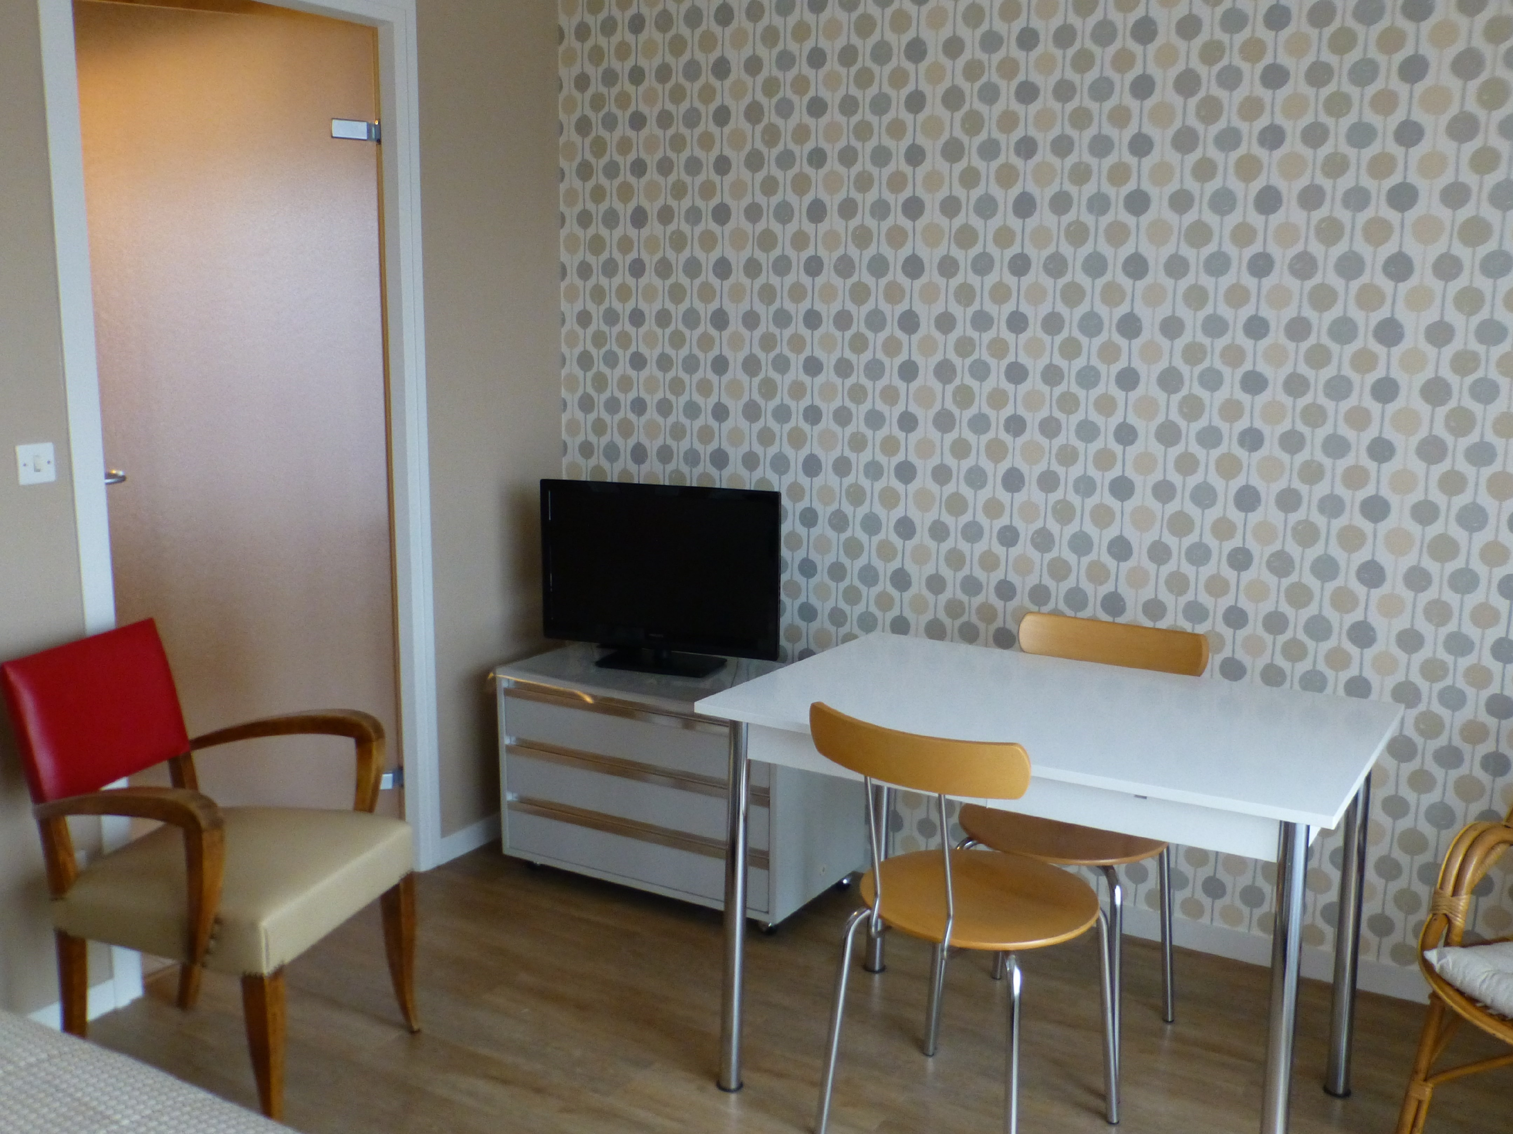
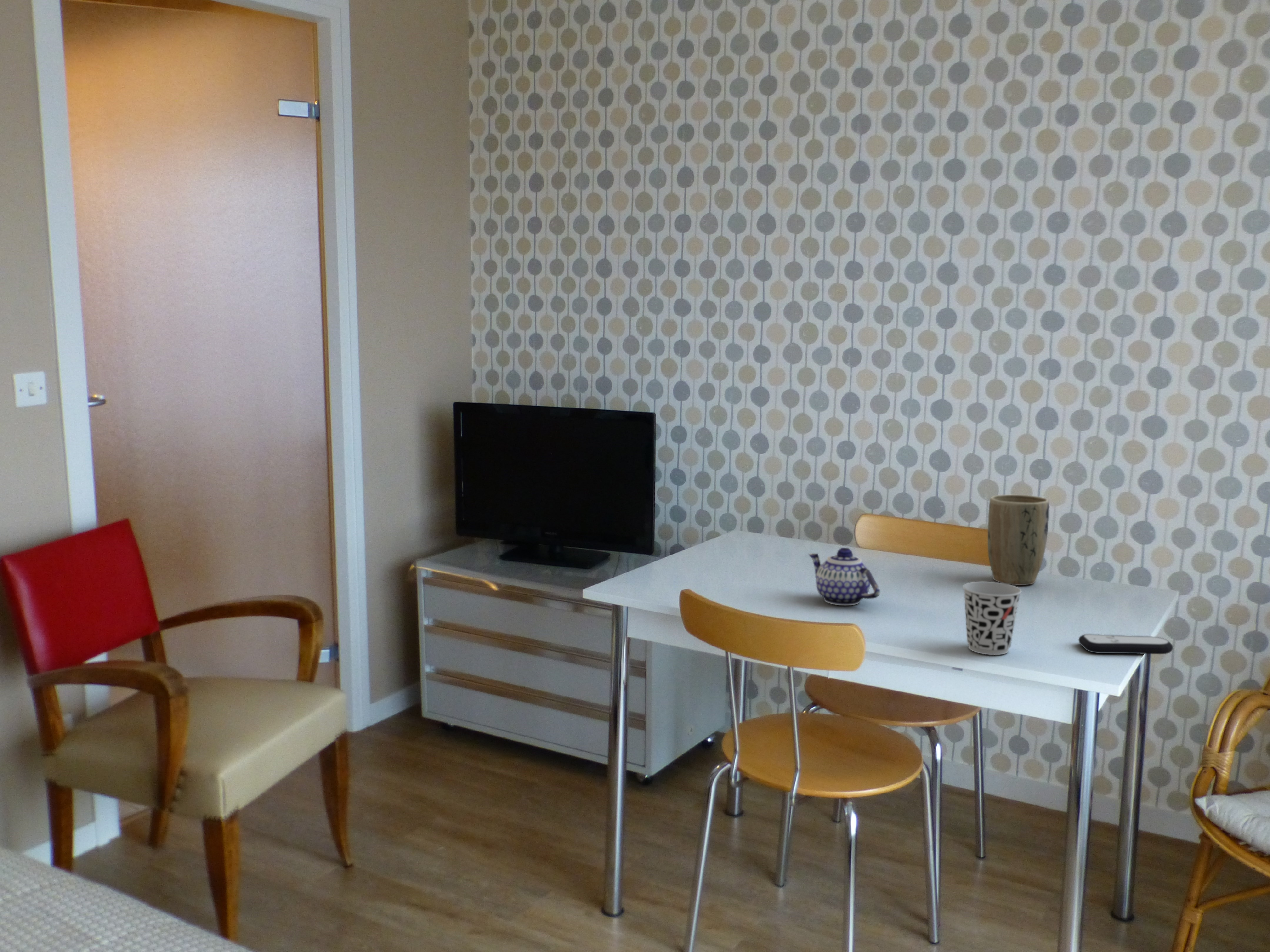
+ cup [962,581,1022,655]
+ teapot [808,547,880,606]
+ remote control [1078,634,1174,655]
+ plant pot [987,494,1050,585]
